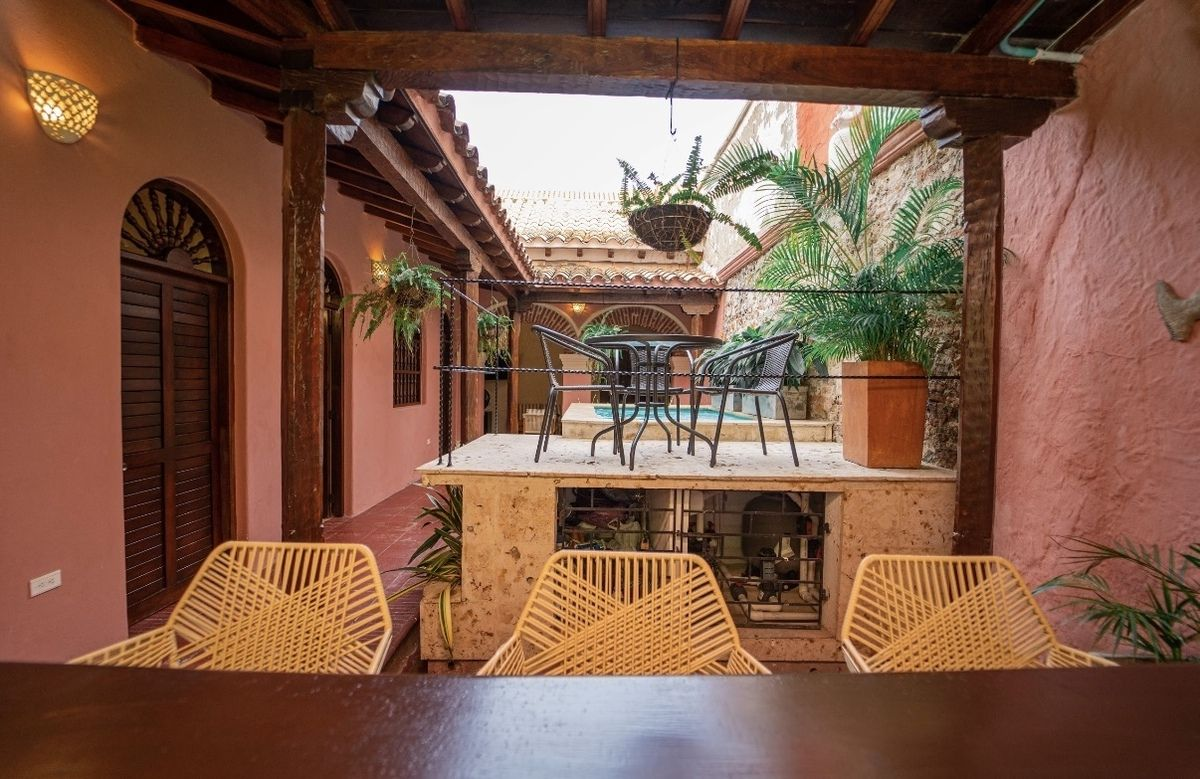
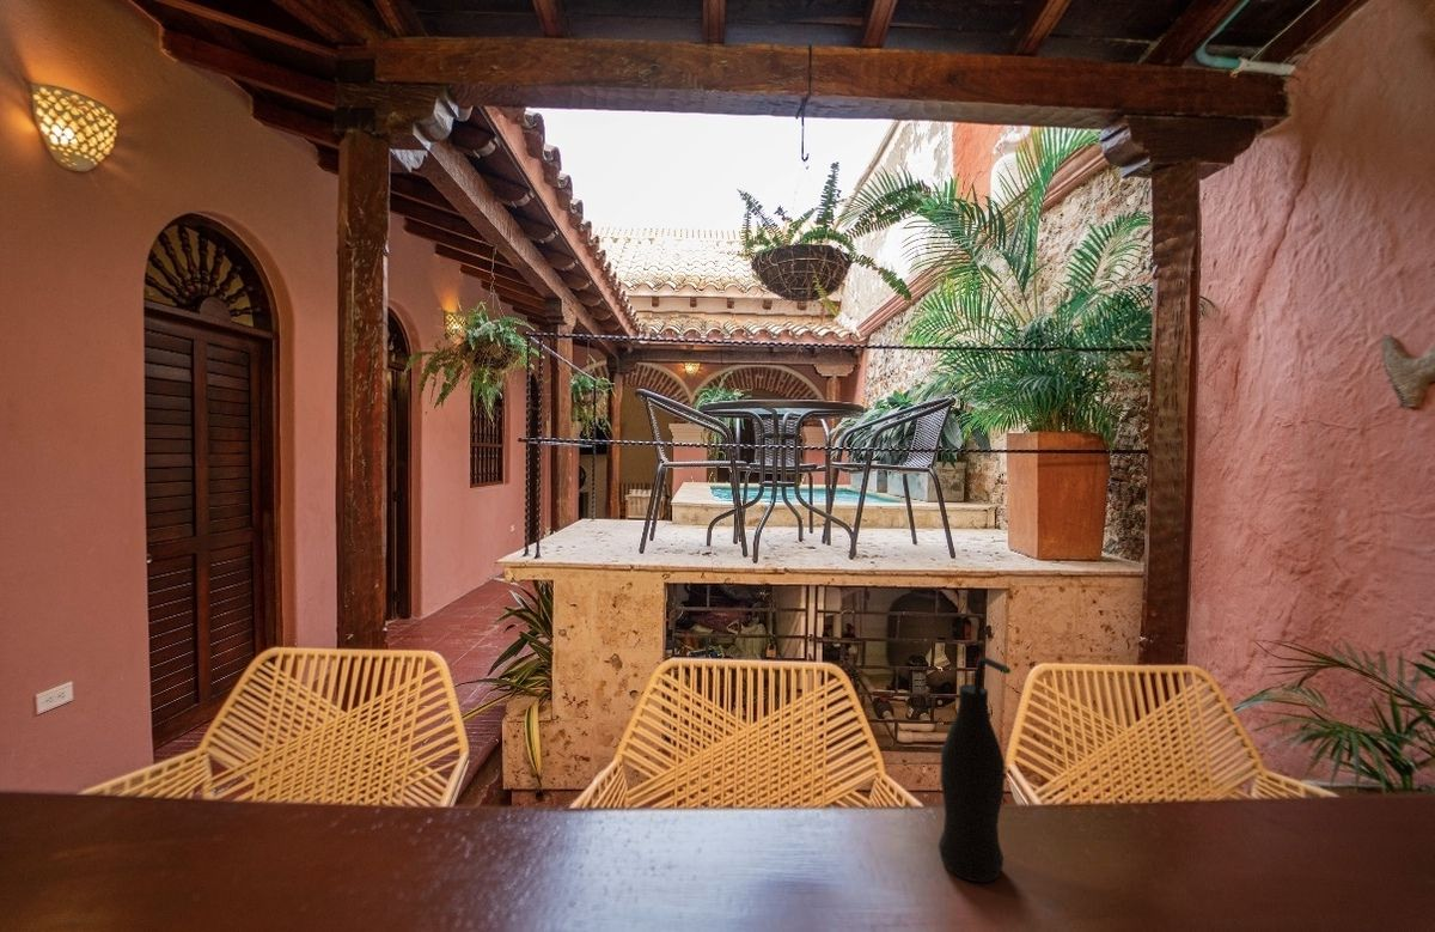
+ bottle [938,656,1013,884]
